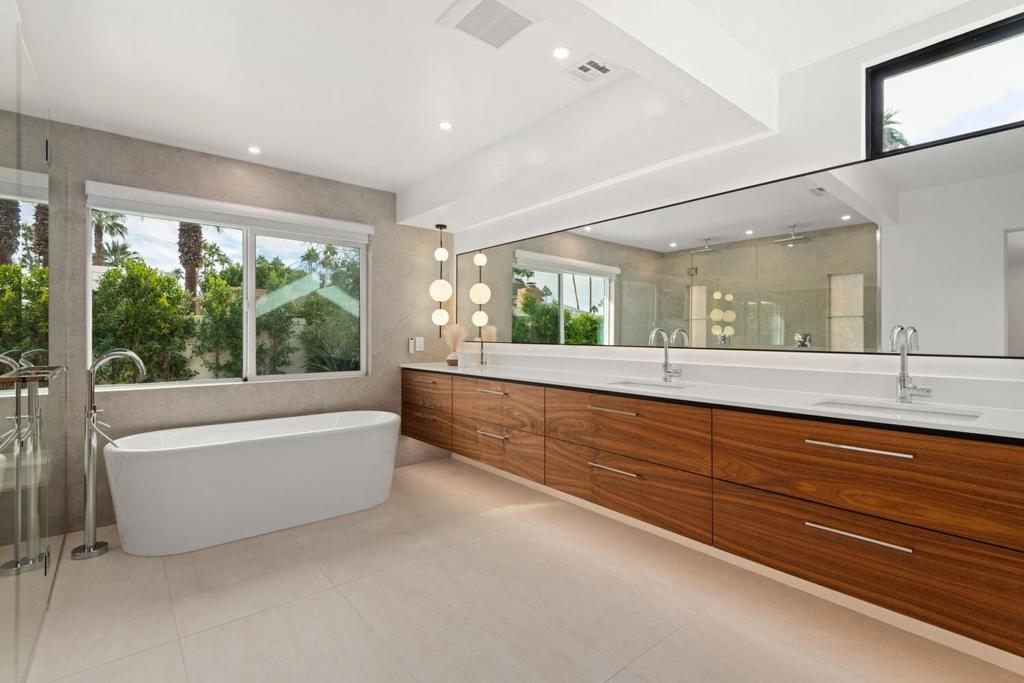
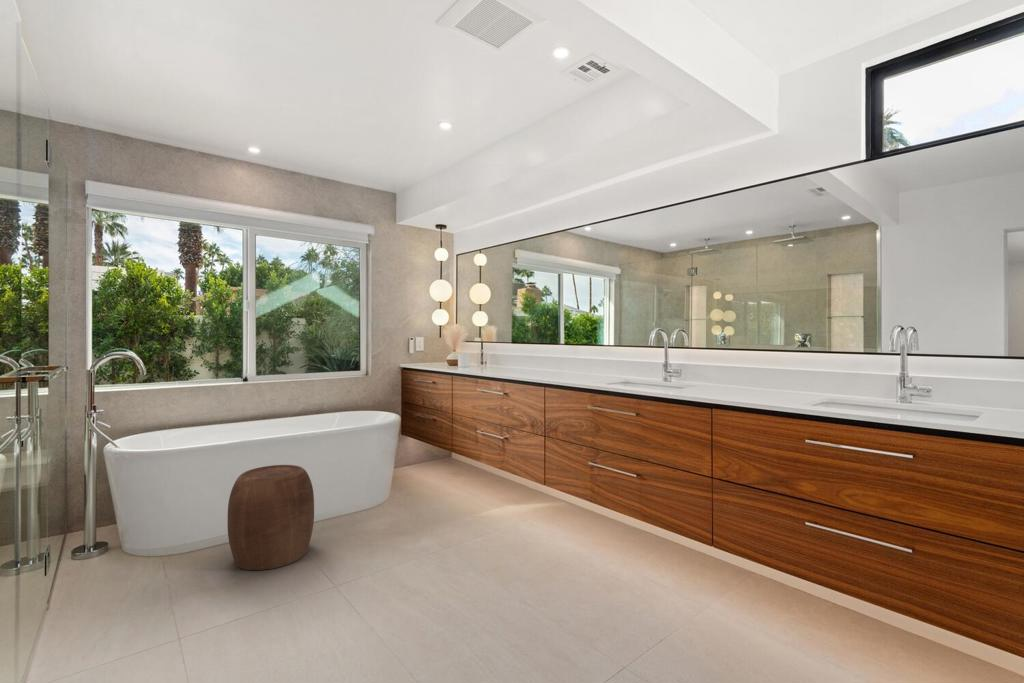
+ stool [227,464,315,571]
